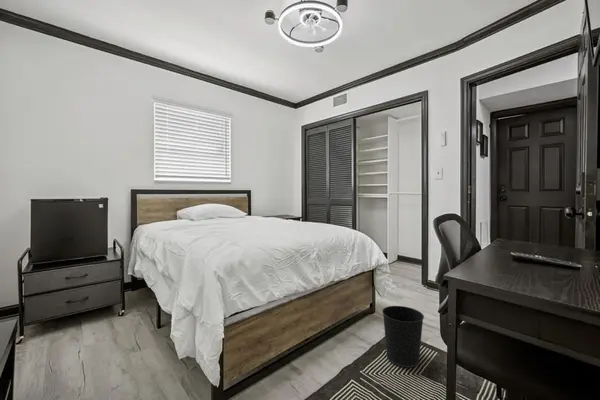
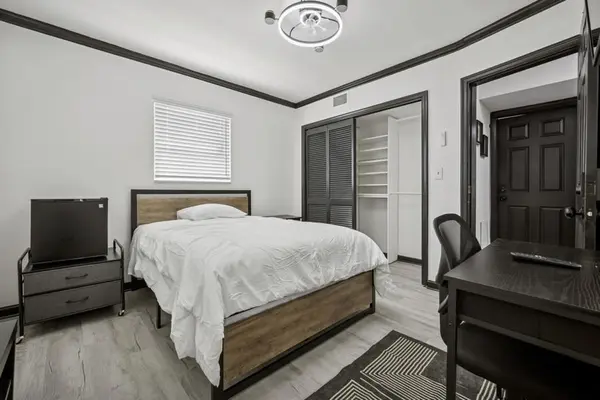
- wastebasket [381,305,425,368]
